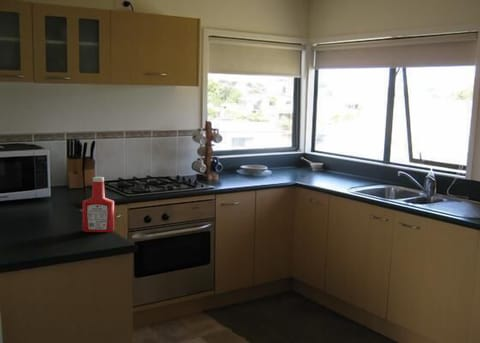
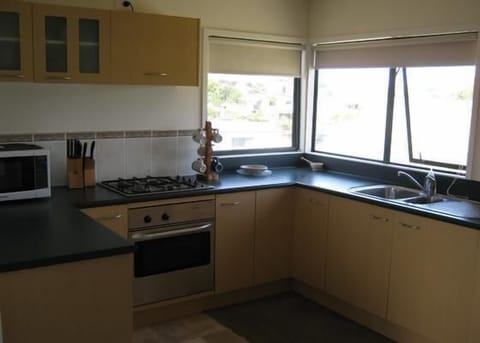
- soap bottle [81,176,115,233]
